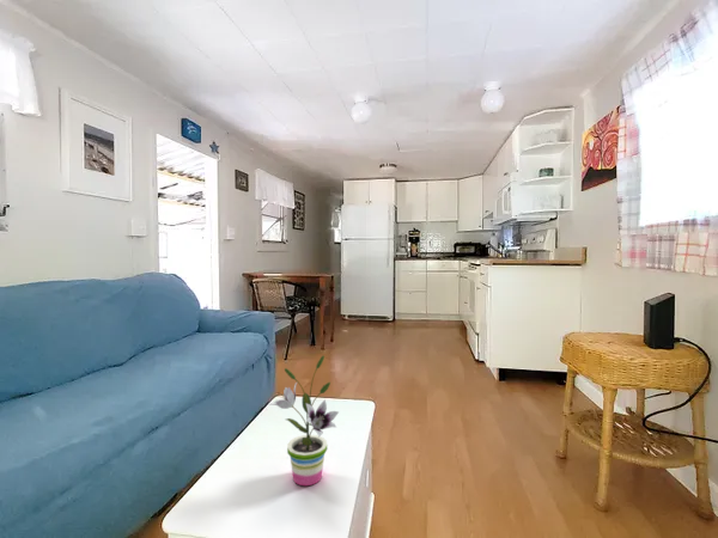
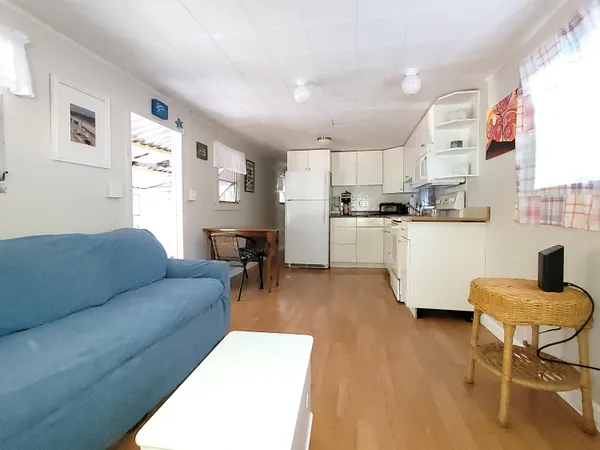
- potted plant [267,355,340,487]
